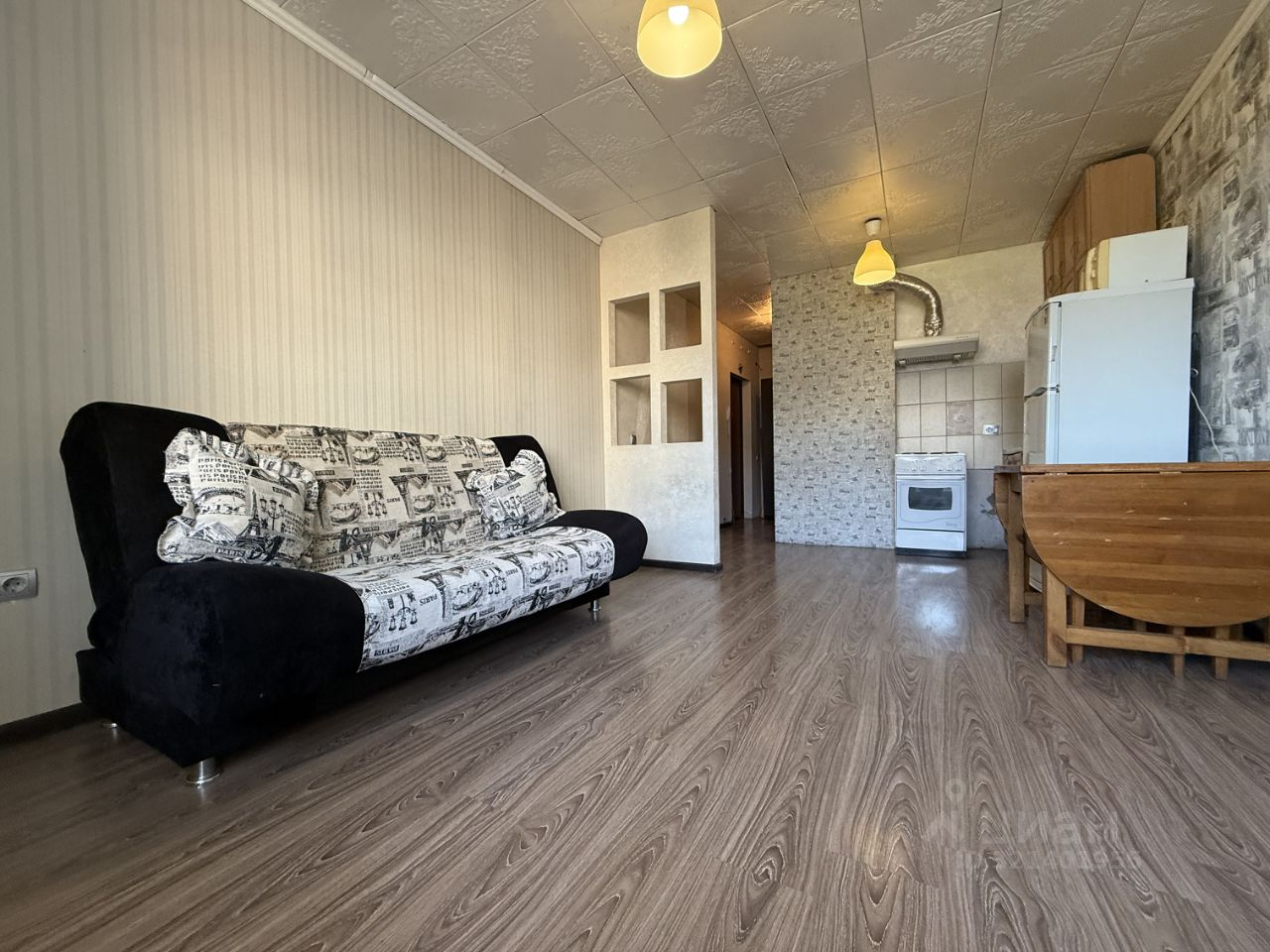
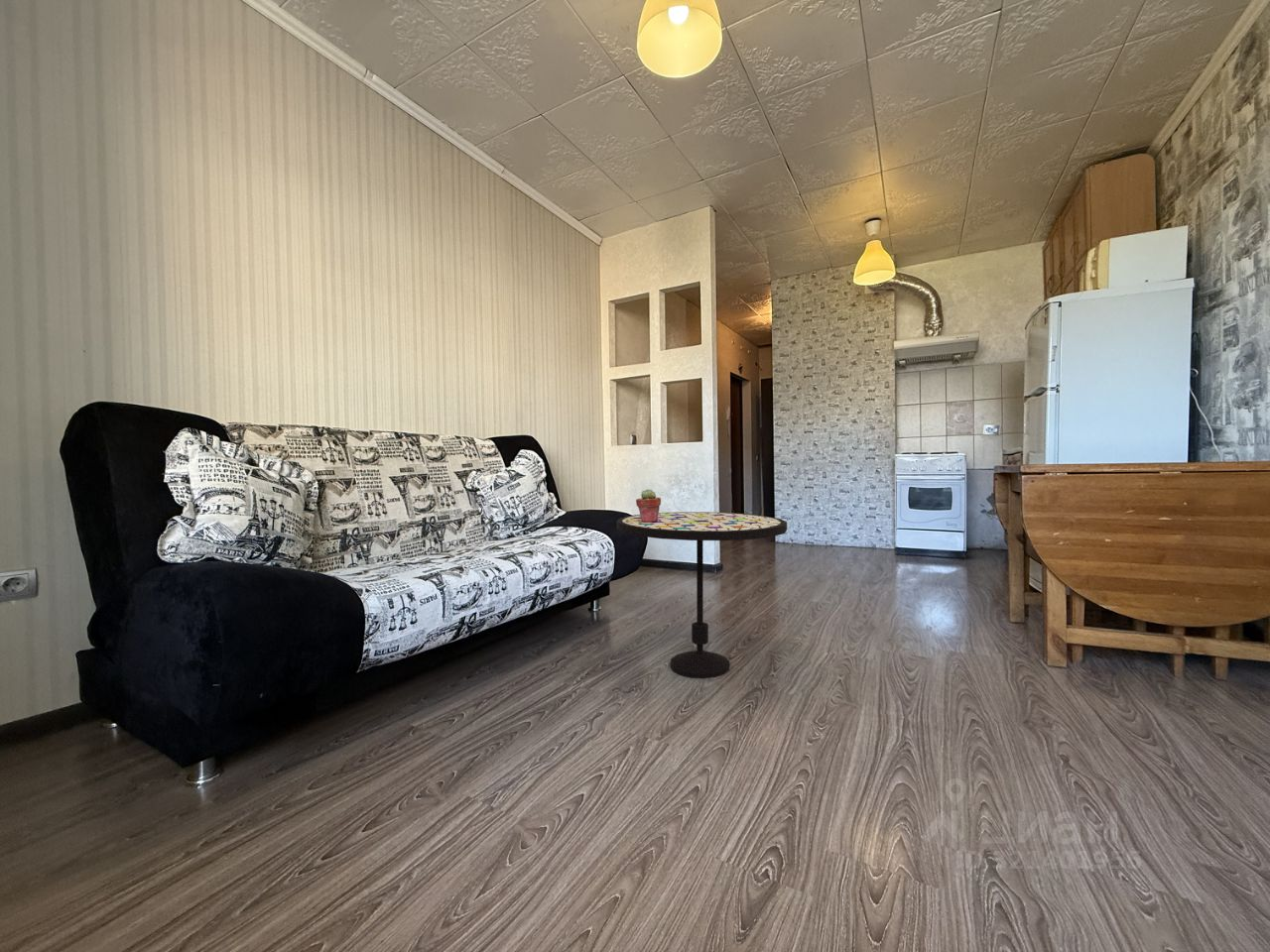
+ potted succulent [635,488,662,523]
+ side table [615,511,788,679]
